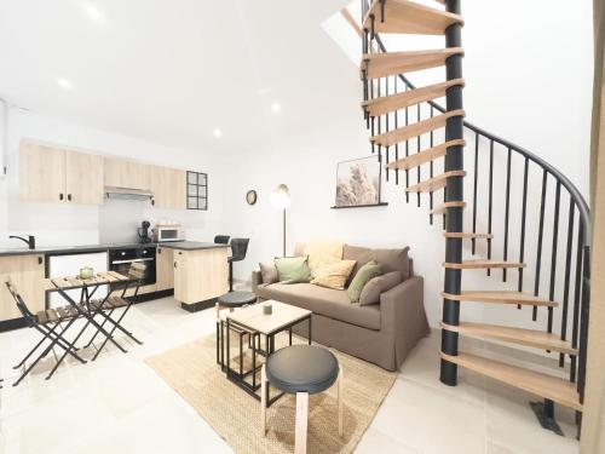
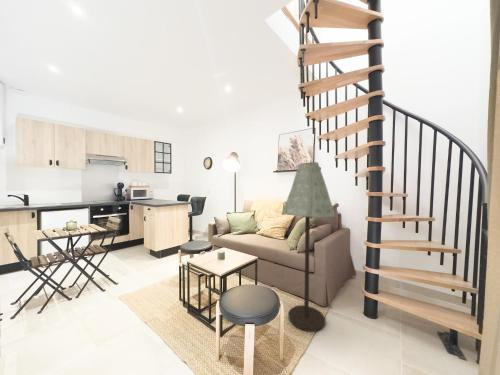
+ floor lamp [282,161,336,333]
